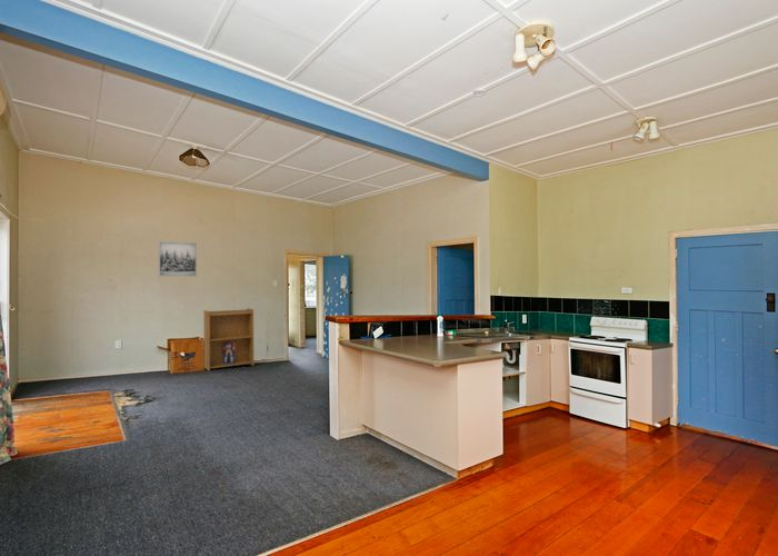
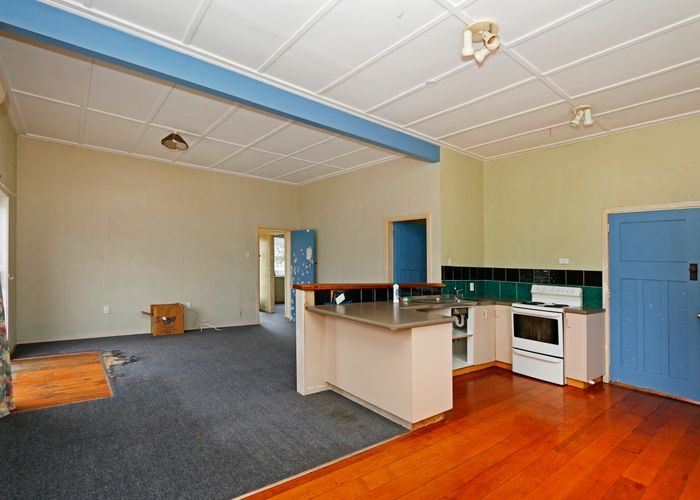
- bookshelf [202,307,255,371]
- wall art [158,240,198,277]
